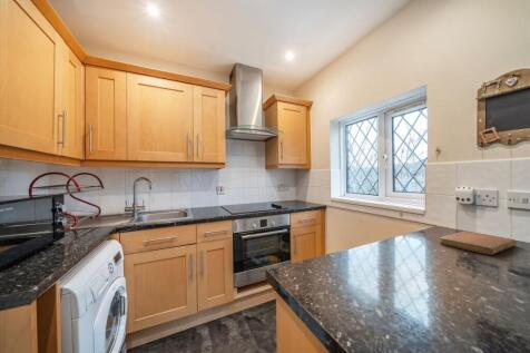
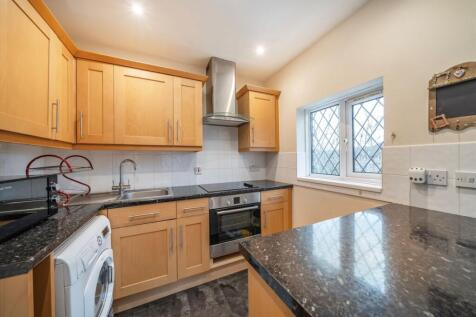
- notebook [439,231,518,256]
